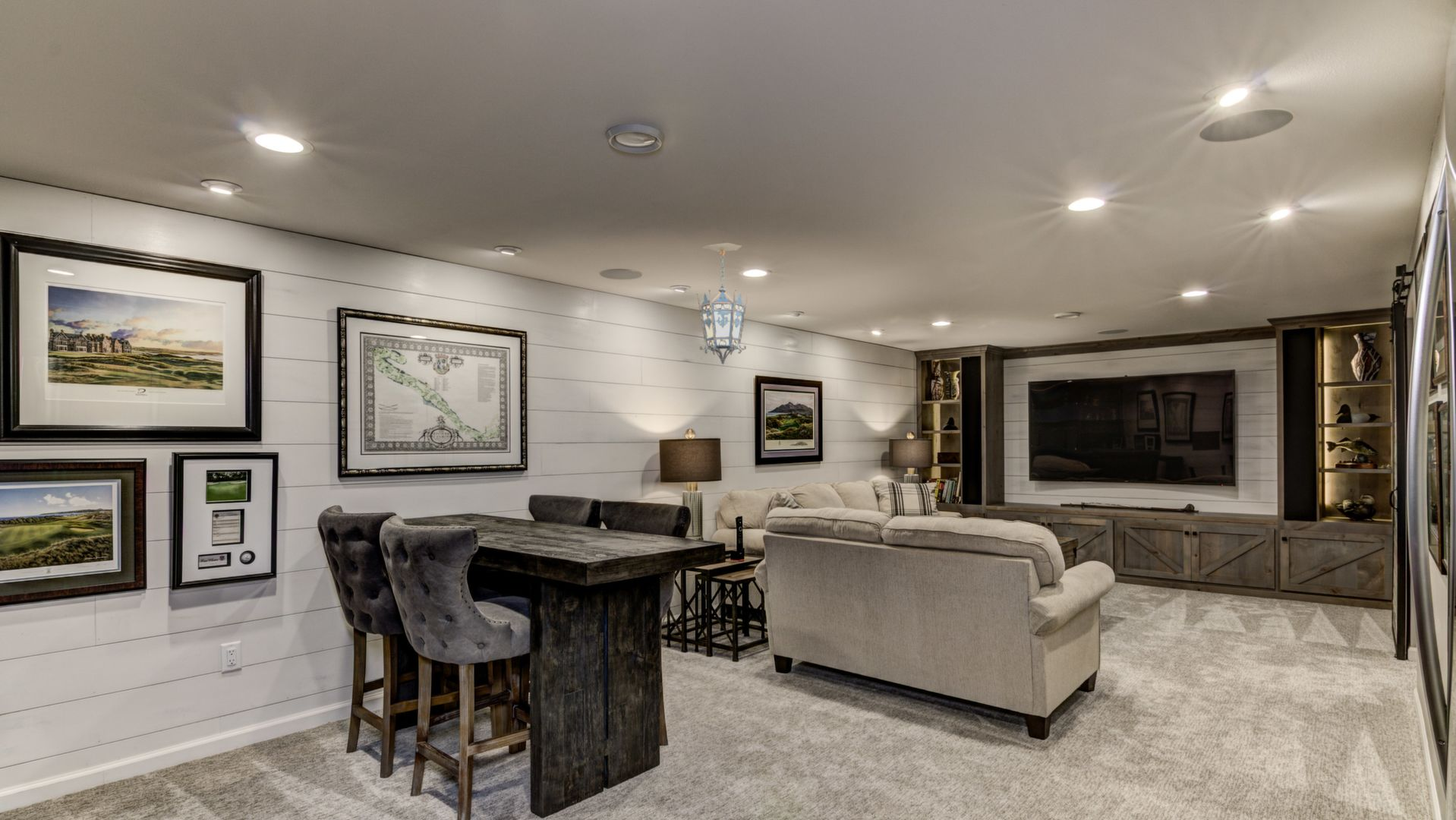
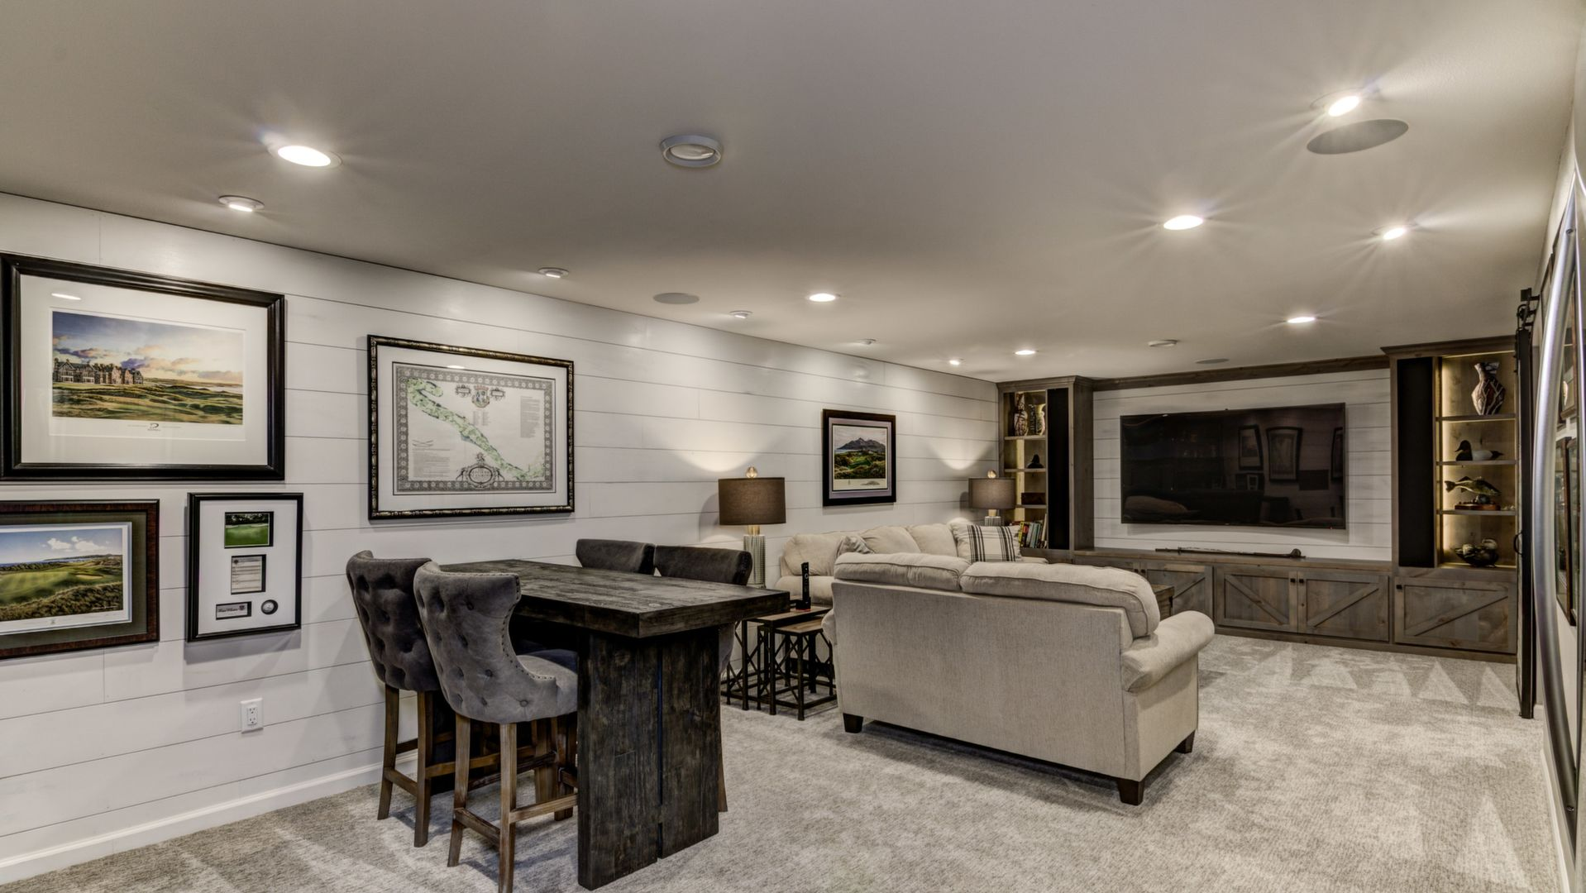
- hanging lantern [695,242,748,366]
